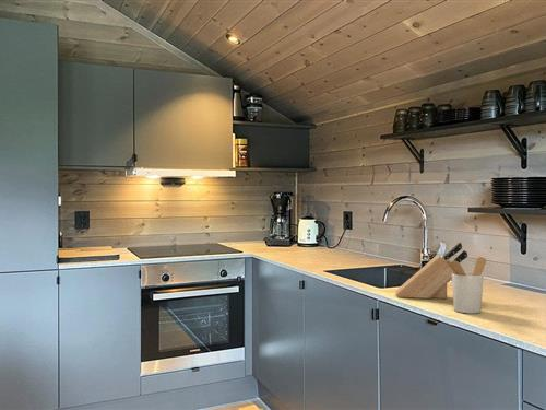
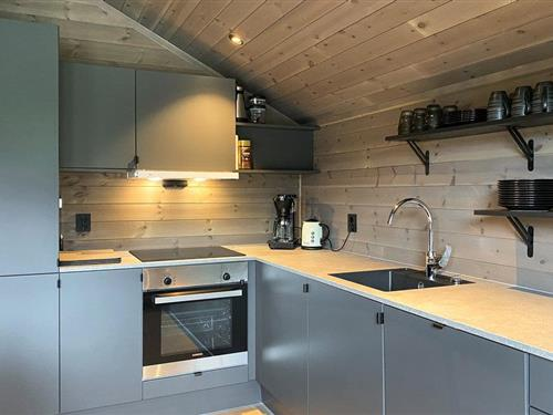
- knife block [394,242,468,300]
- utensil holder [443,256,487,315]
